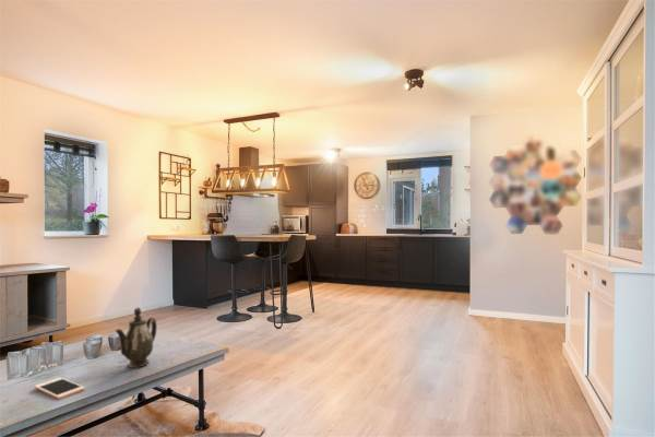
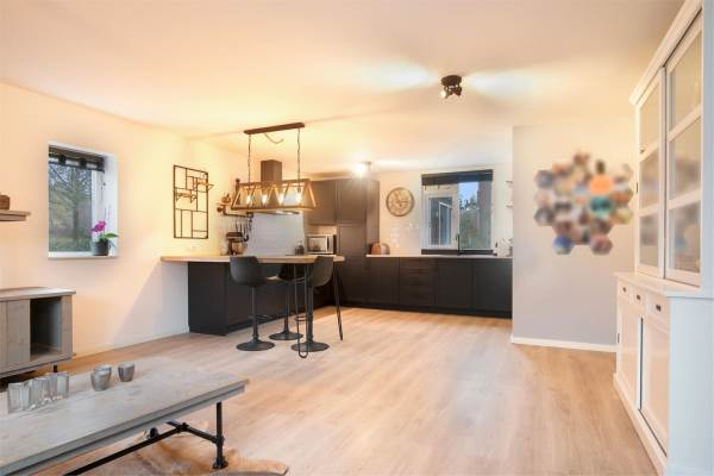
- teapot [115,307,158,369]
- cell phone [34,376,85,400]
